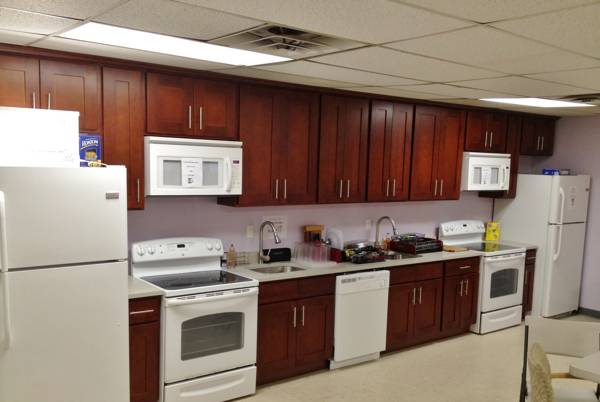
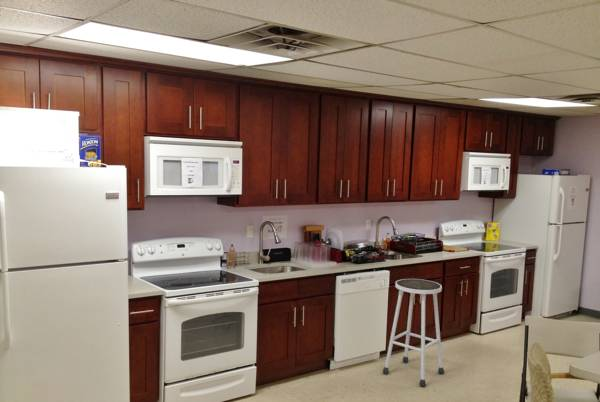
+ stool [382,278,445,387]
